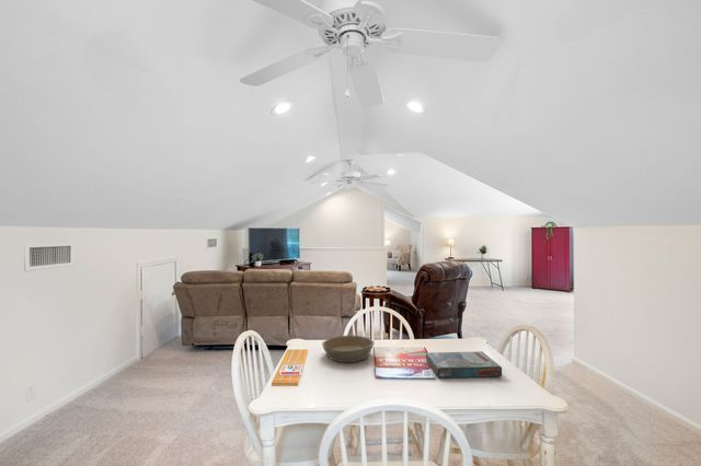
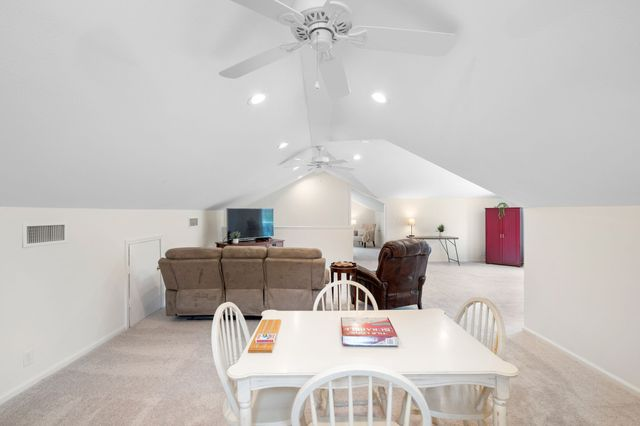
- bowl [321,335,376,363]
- board game [425,350,503,378]
